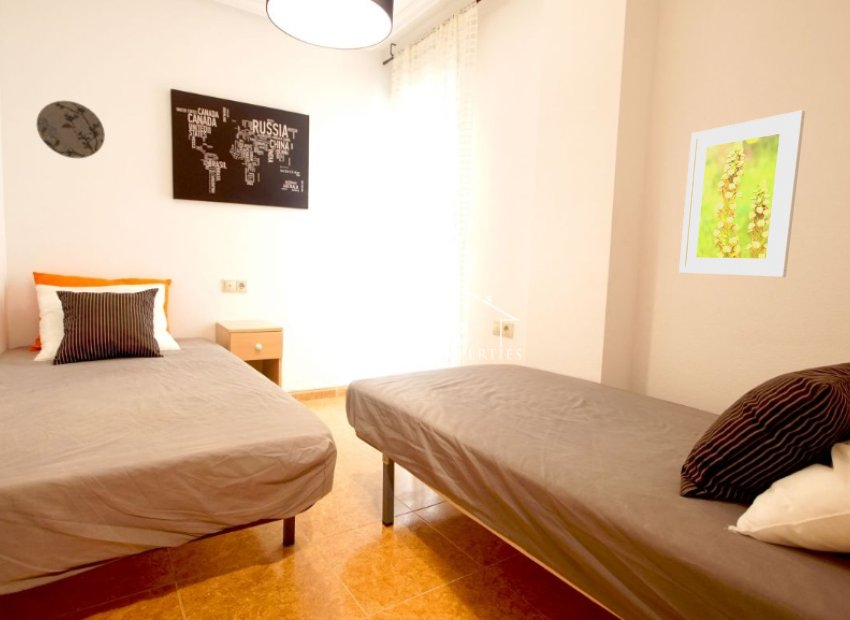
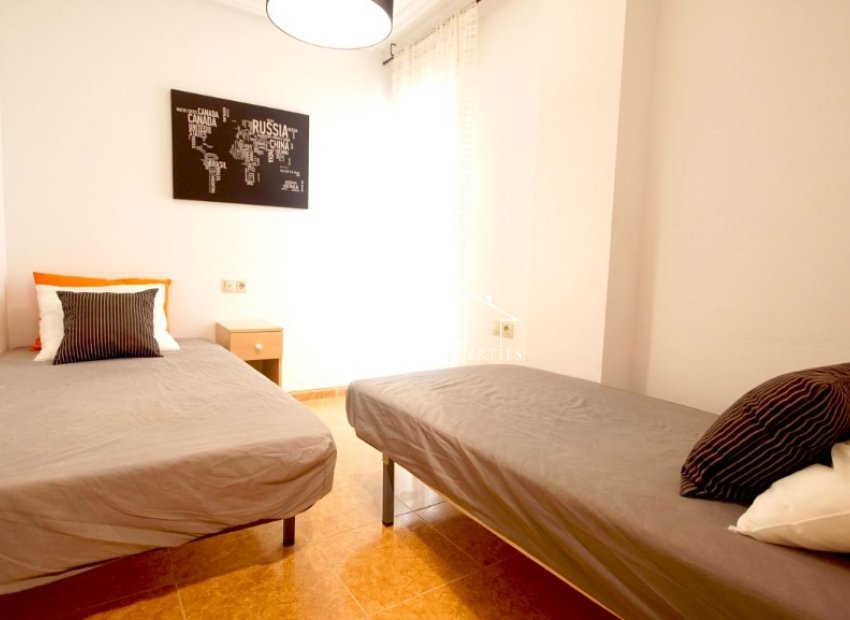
- decorative plate [35,100,106,159]
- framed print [678,109,806,278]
